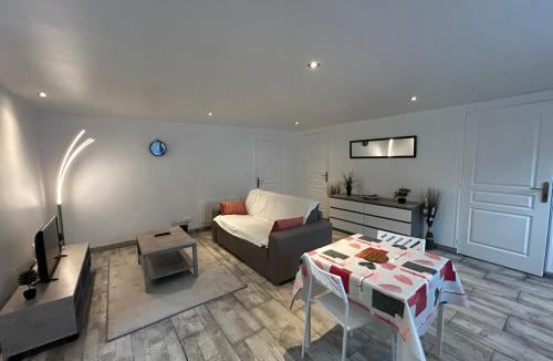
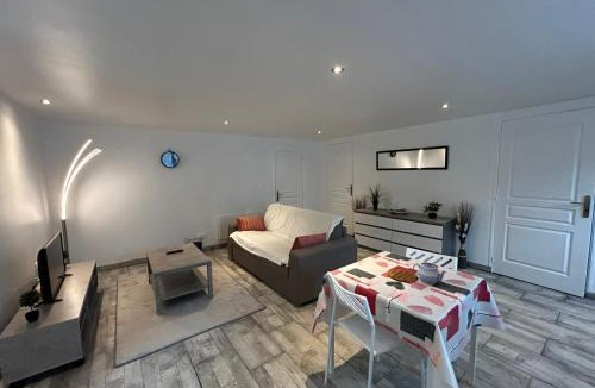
+ teapot [412,262,449,284]
